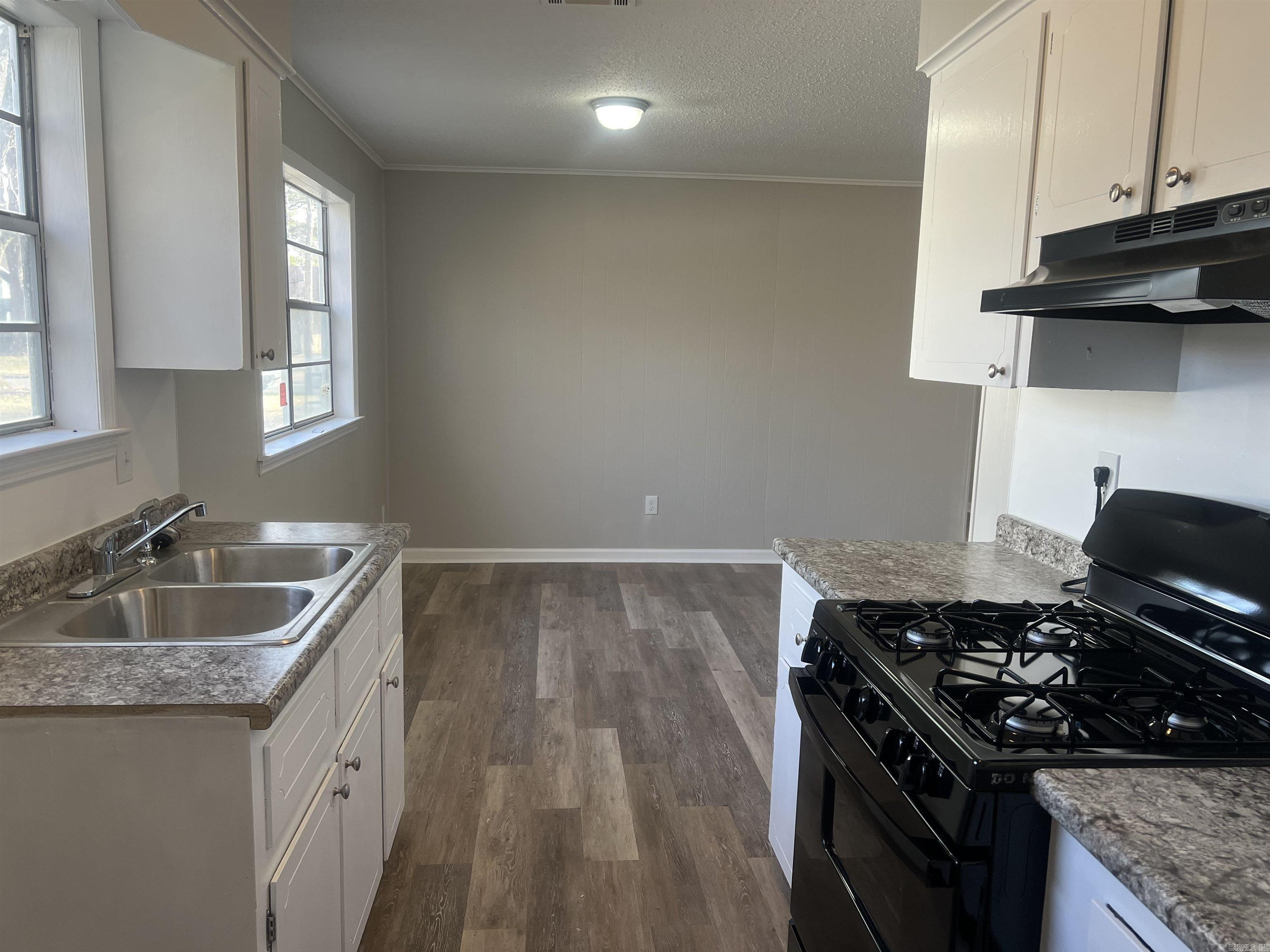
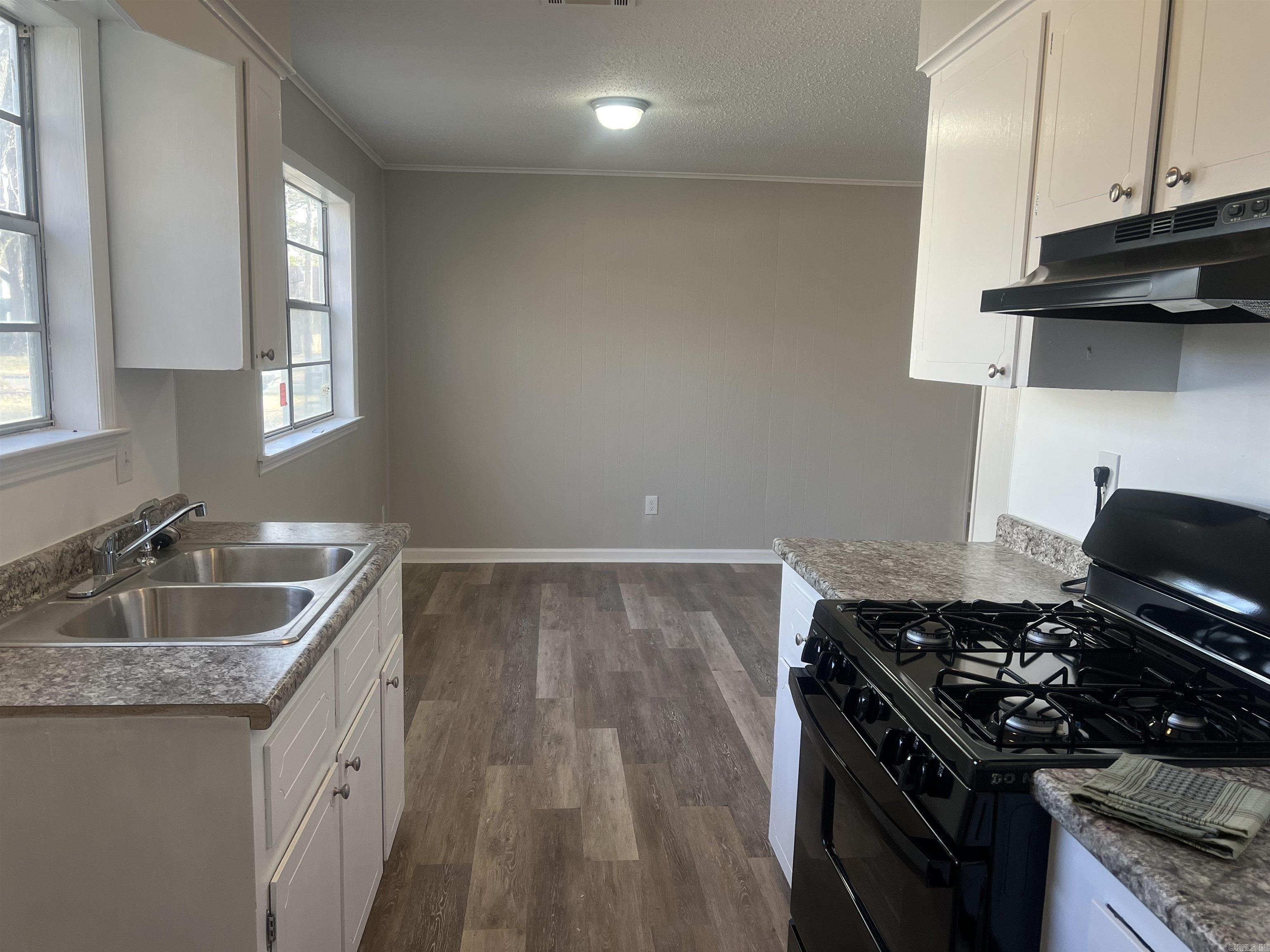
+ dish towel [1069,752,1270,860]
